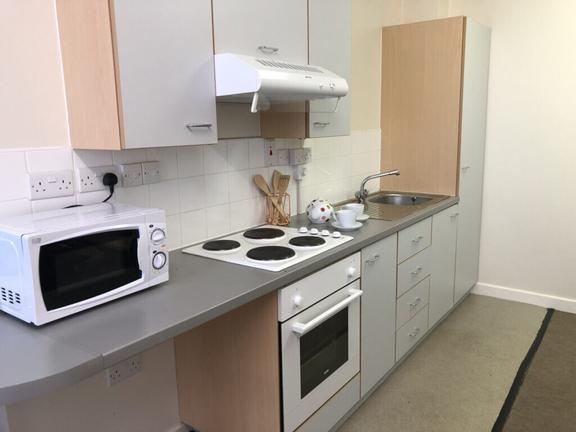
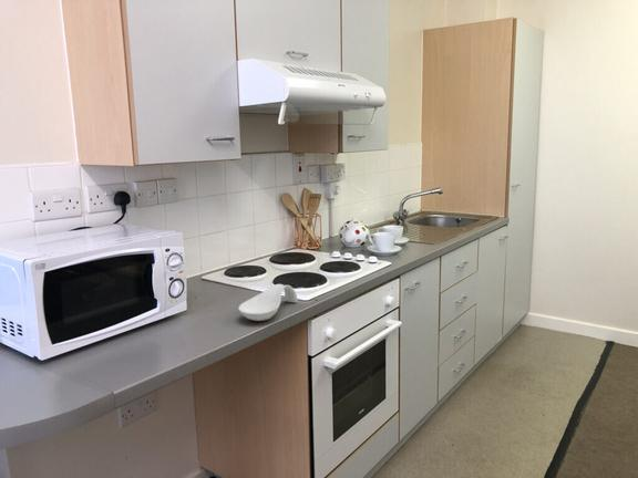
+ spoon rest [237,283,299,322]
